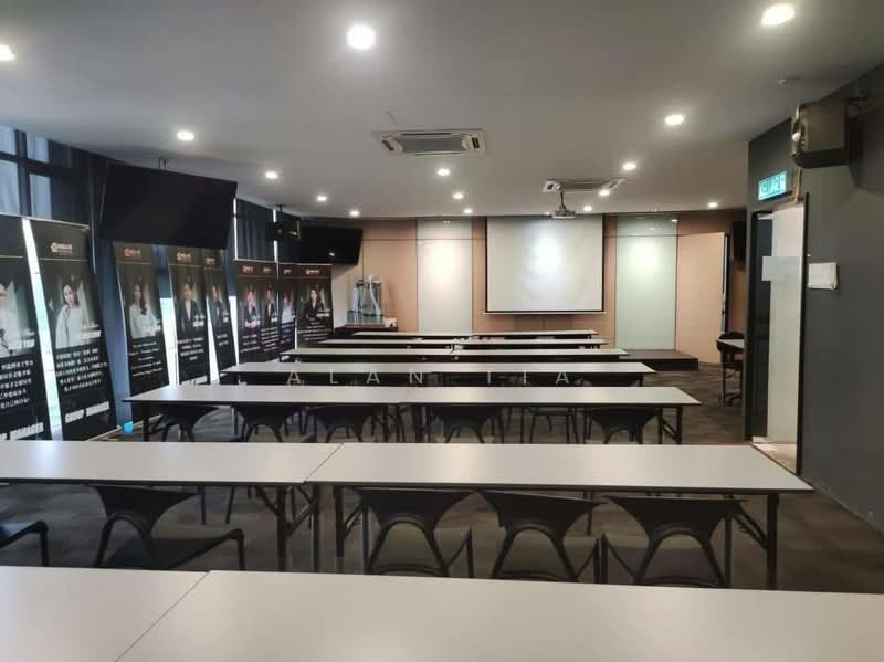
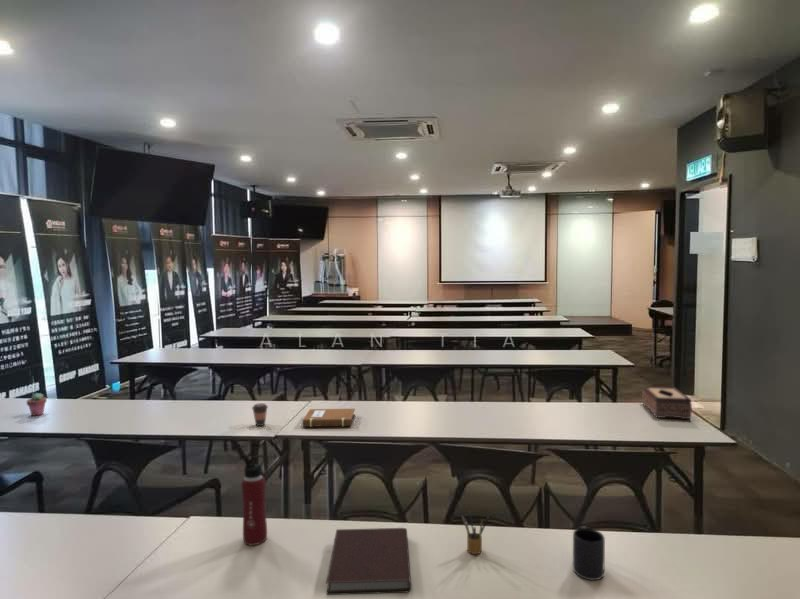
+ mug [572,525,606,581]
+ pencil box [460,509,490,555]
+ water bottle [240,454,268,546]
+ potted succulent [25,392,48,417]
+ coffee cup [251,402,269,427]
+ notebook [301,408,356,428]
+ notebook [325,527,412,596]
+ tissue box [641,385,693,420]
